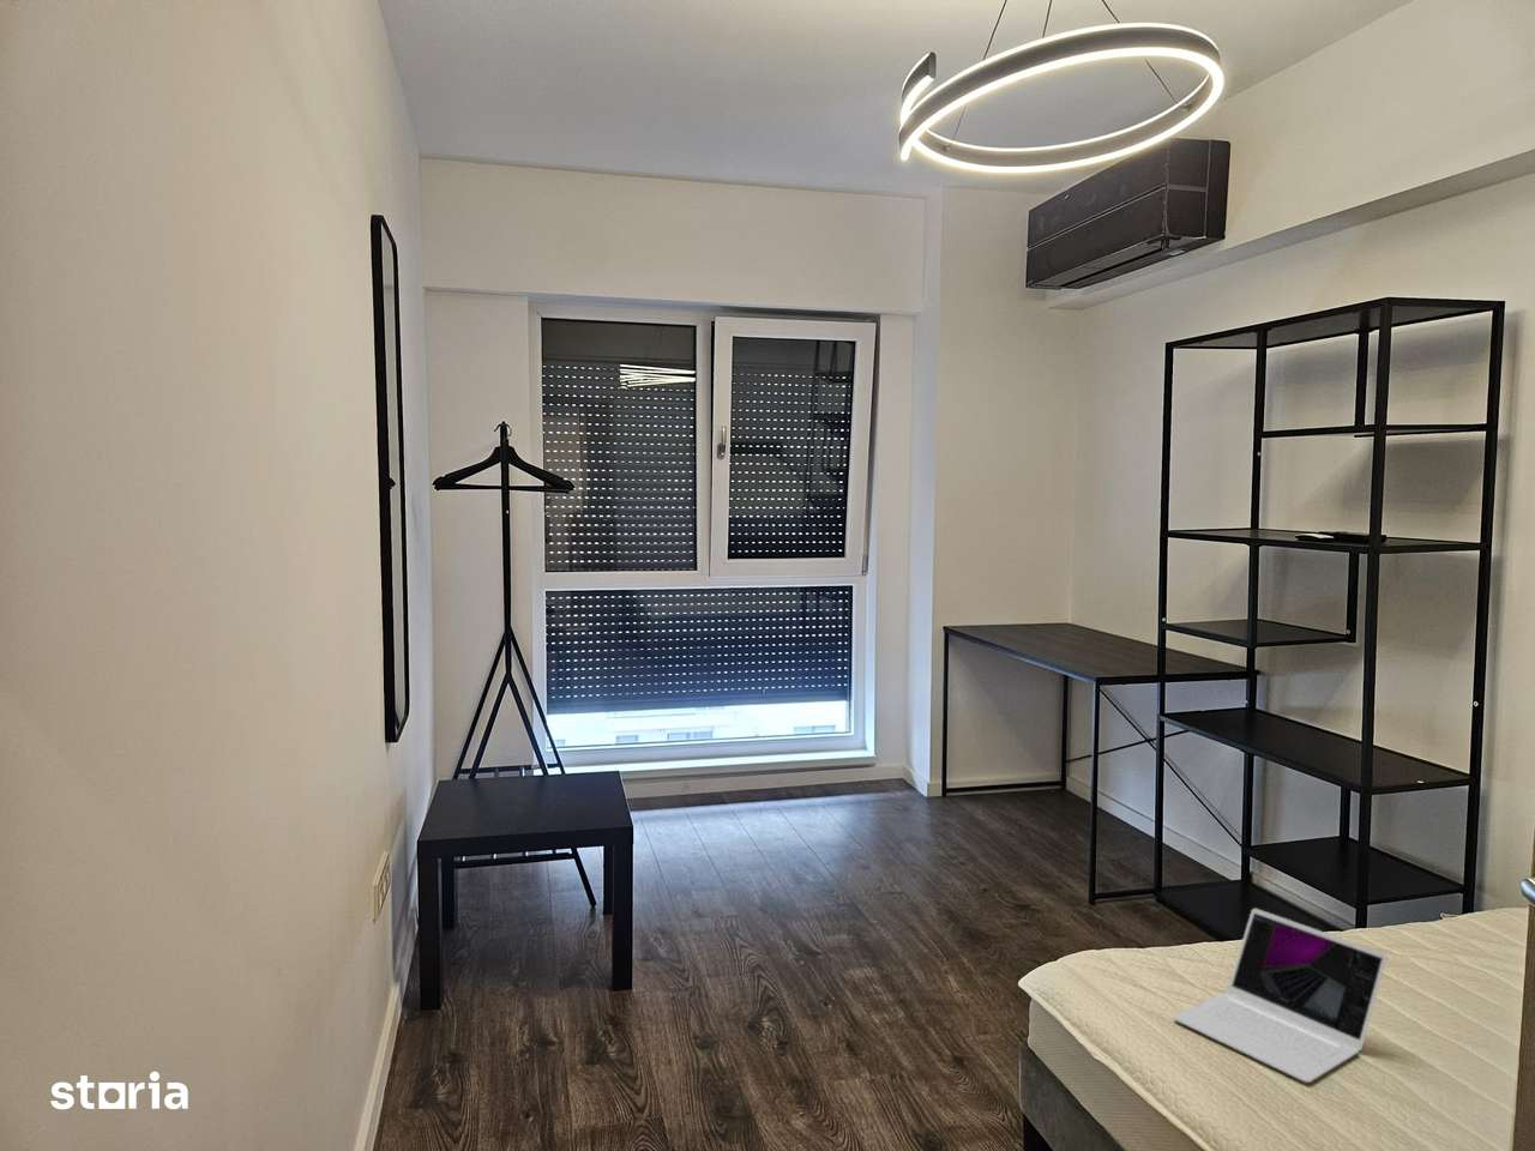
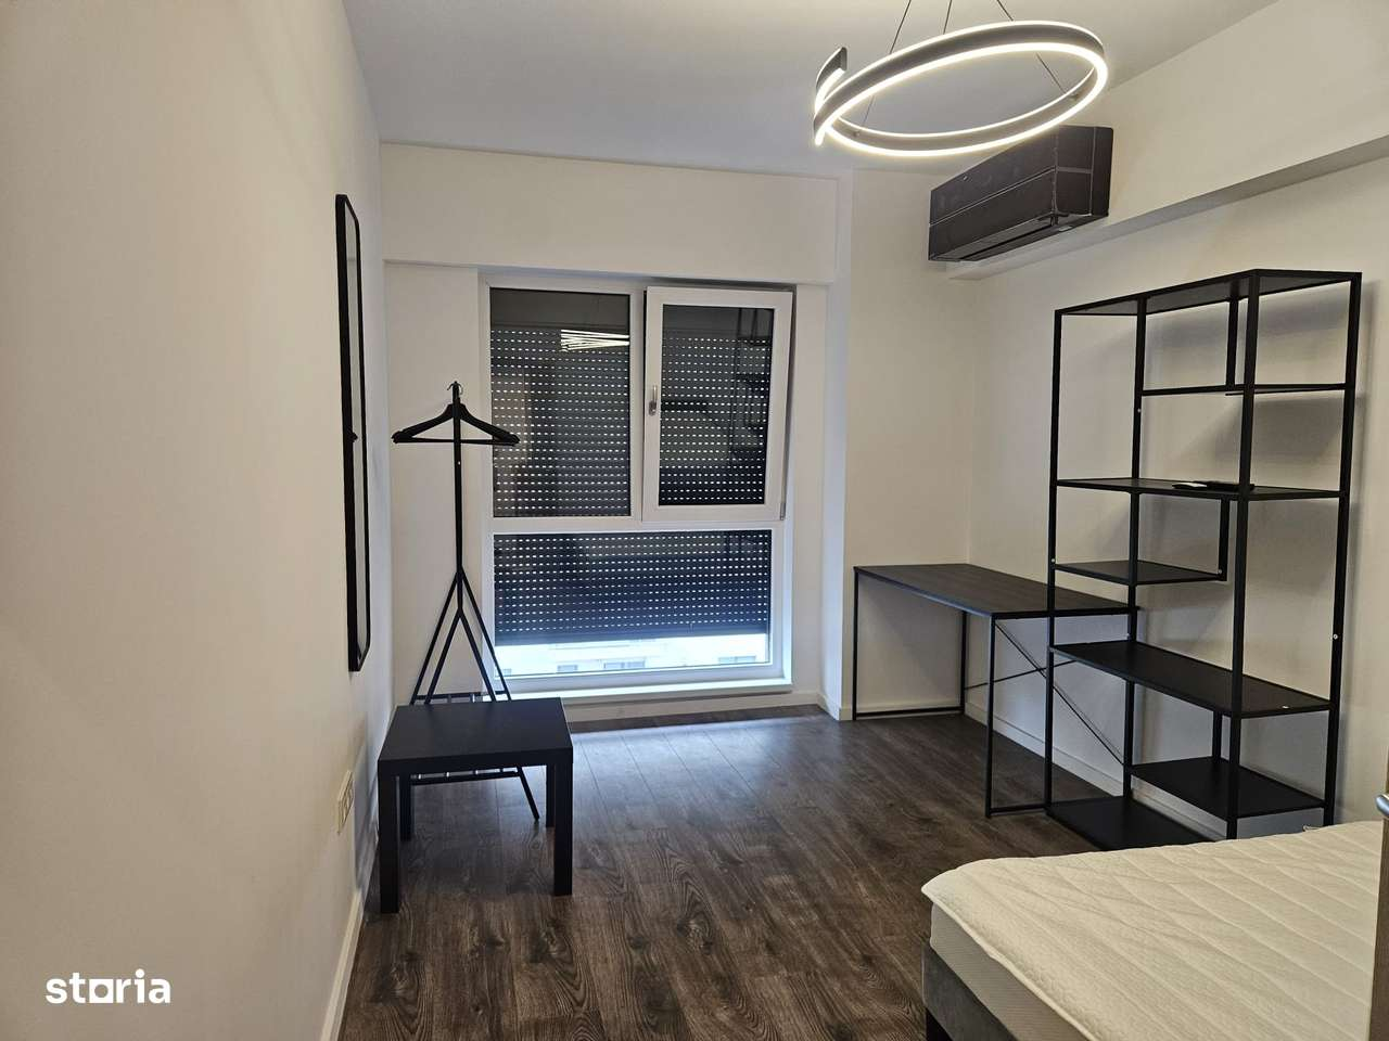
- laptop [1172,908,1388,1083]
